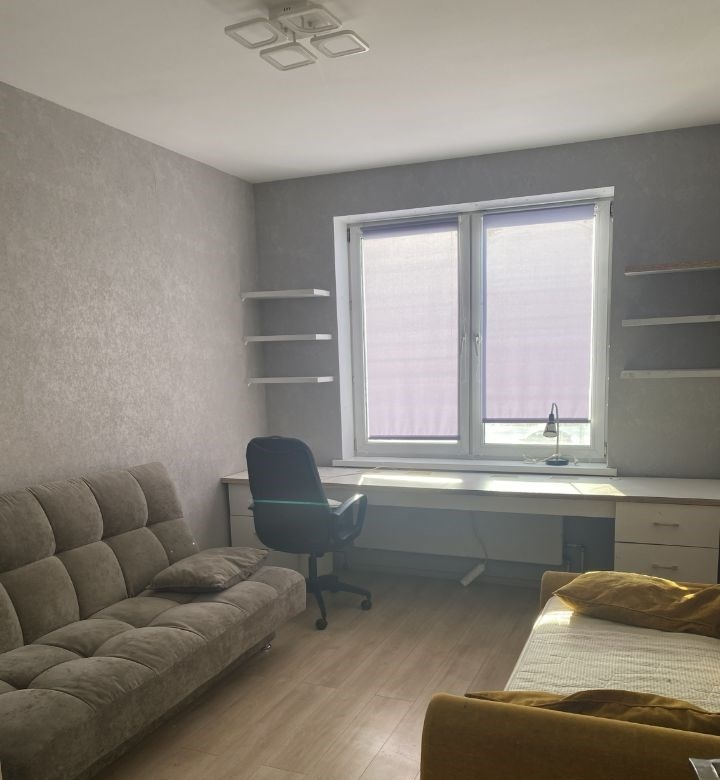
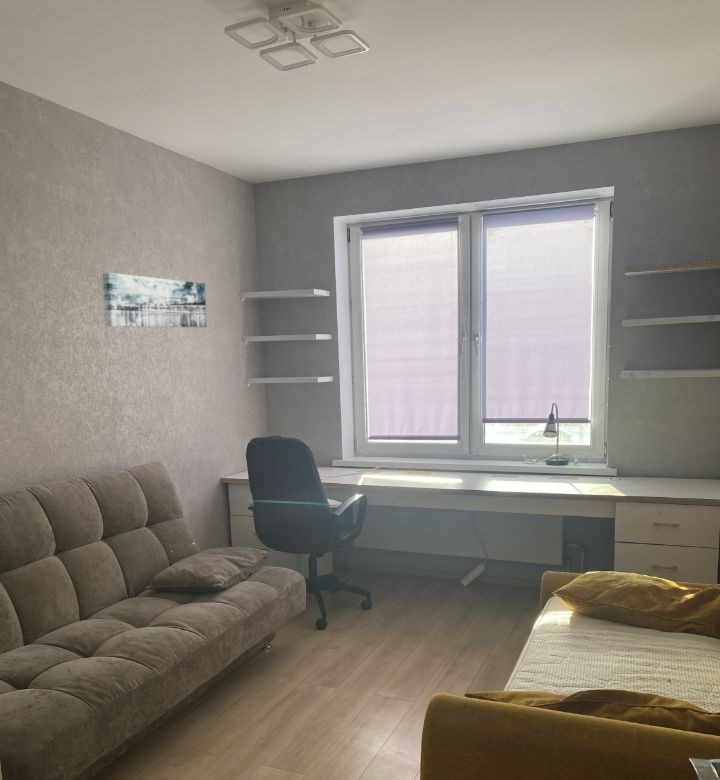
+ wall art [102,272,208,328]
